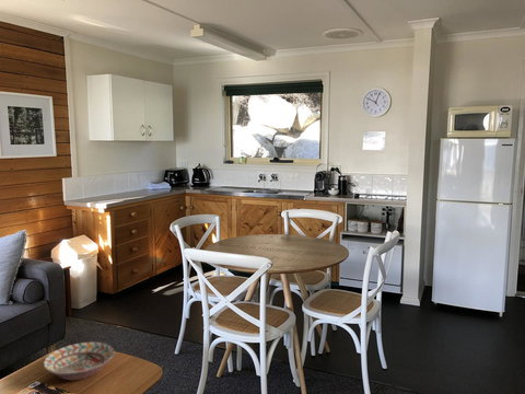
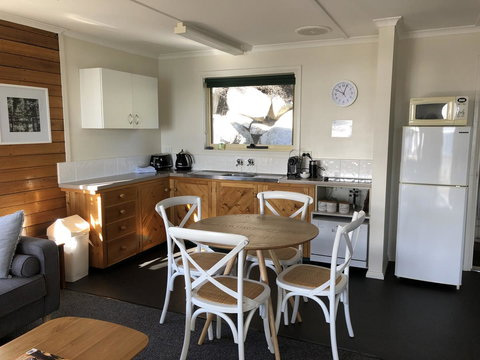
- decorative bowl [42,340,115,381]
